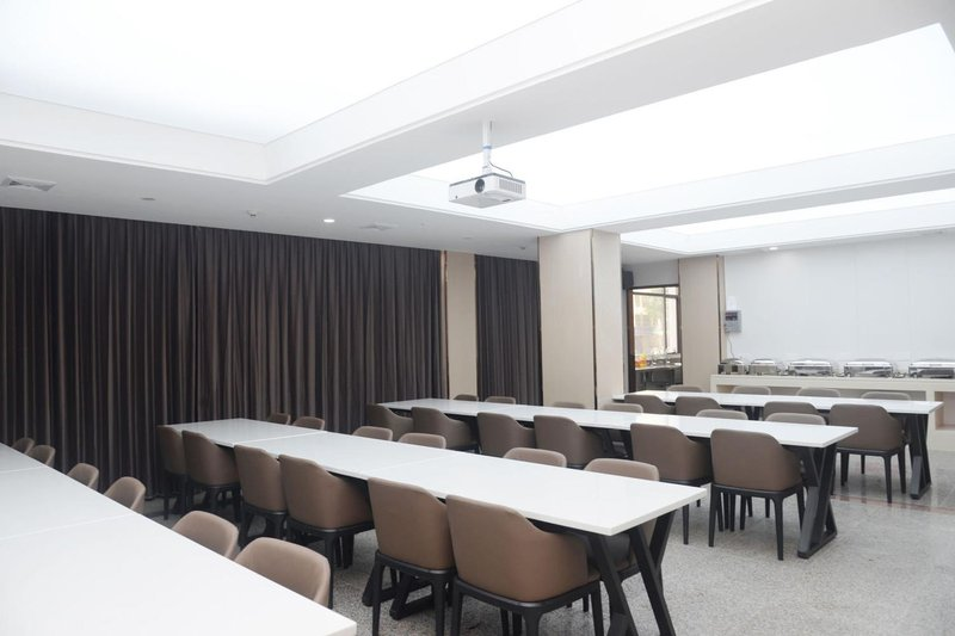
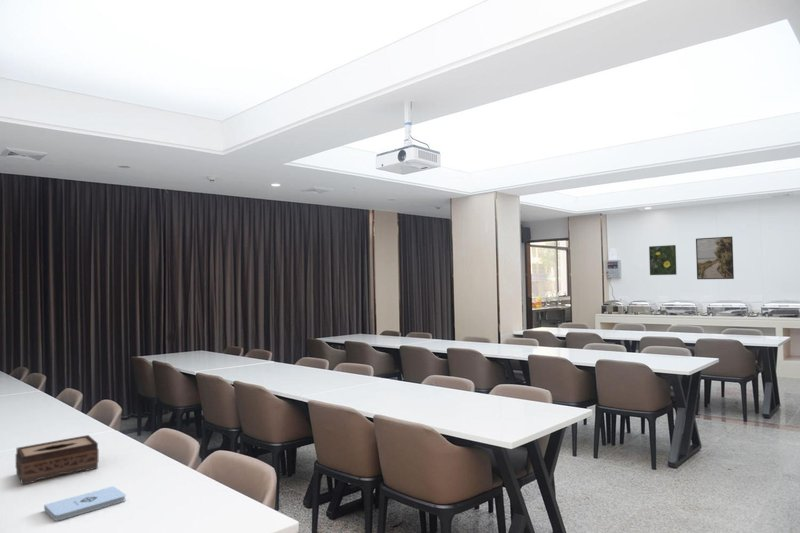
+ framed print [648,244,678,276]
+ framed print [695,235,735,280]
+ tissue box [15,434,99,486]
+ notepad [43,485,127,521]
